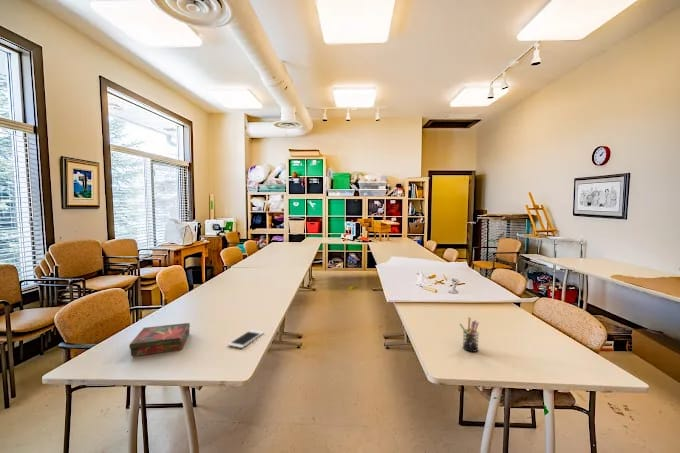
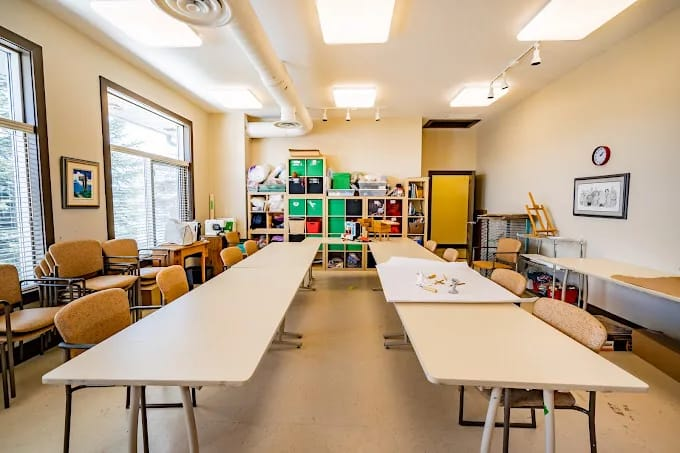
- cell phone [227,329,265,349]
- book [128,322,191,357]
- pen holder [458,316,480,353]
